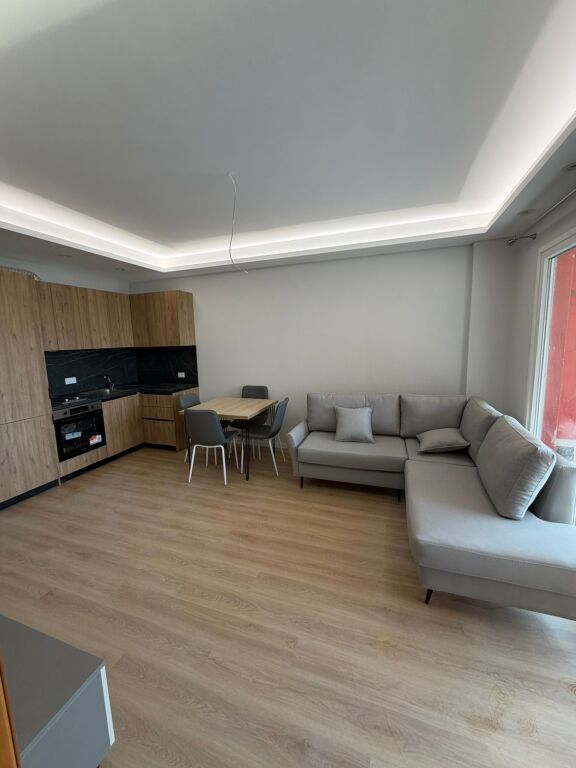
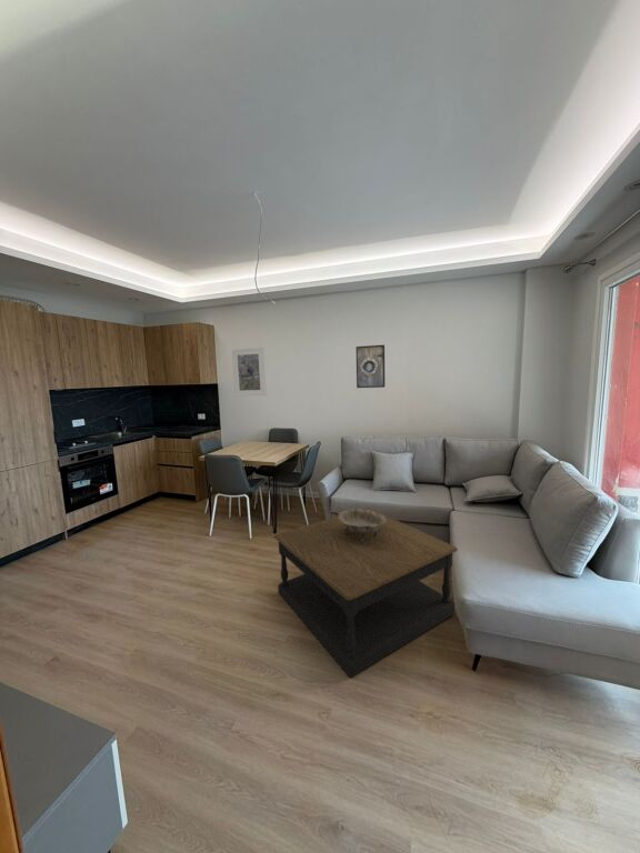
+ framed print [354,343,386,389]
+ coffee table [273,506,459,678]
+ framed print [231,347,268,398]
+ decorative bowl [337,506,387,543]
